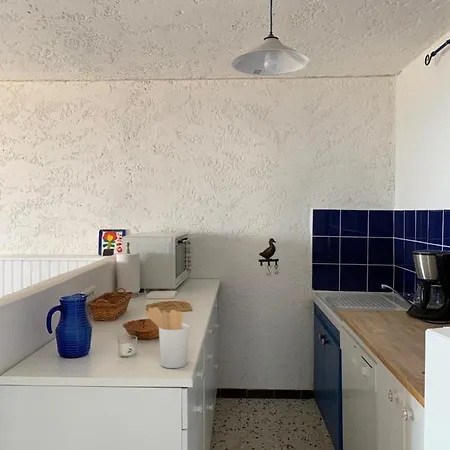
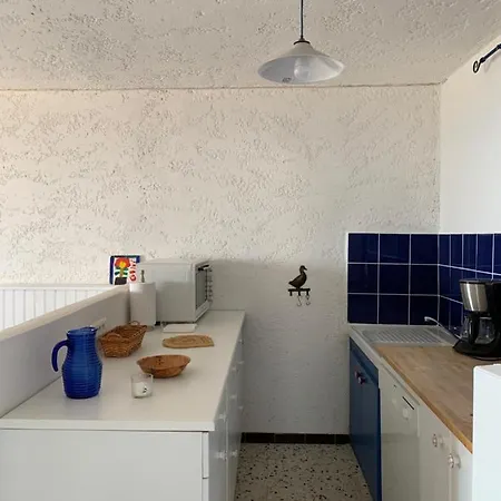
- utensil holder [142,306,190,369]
